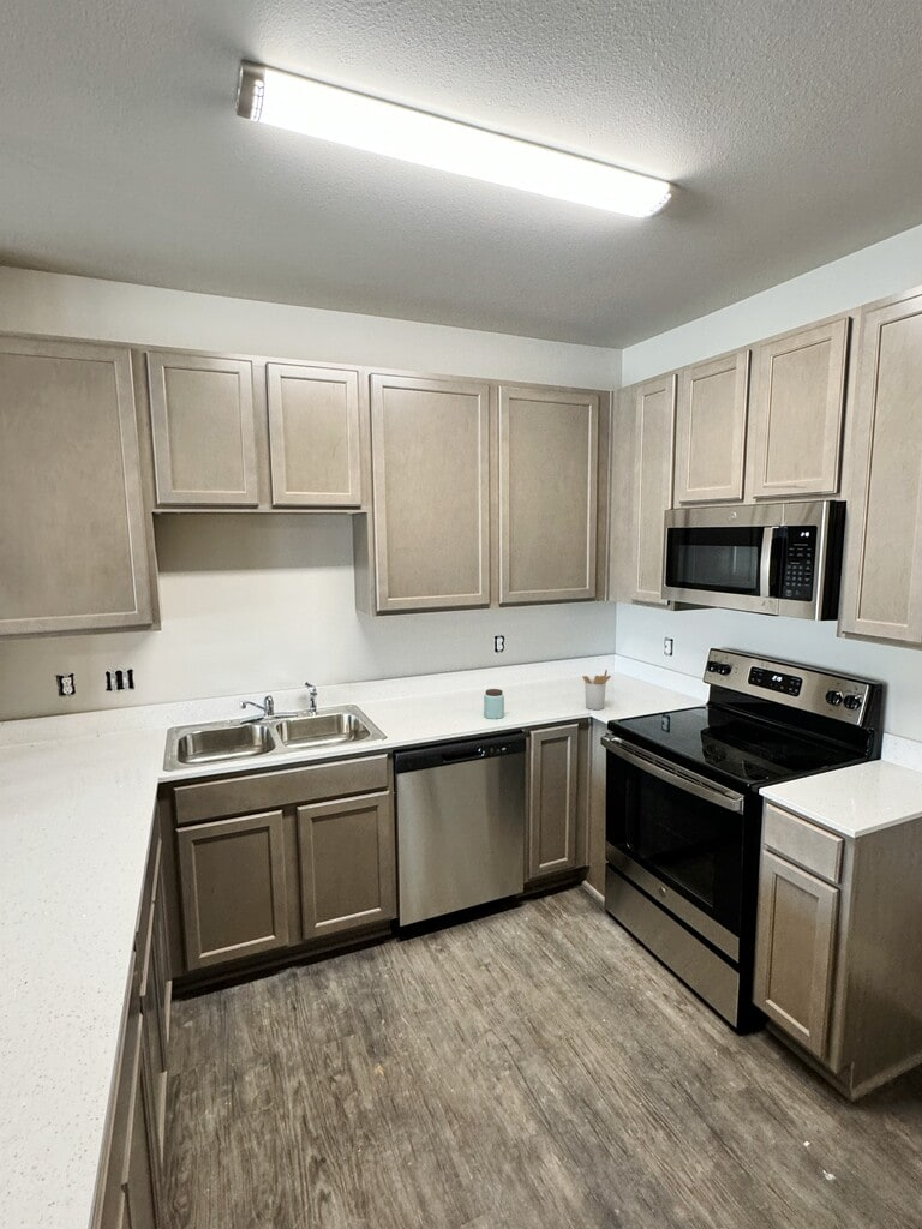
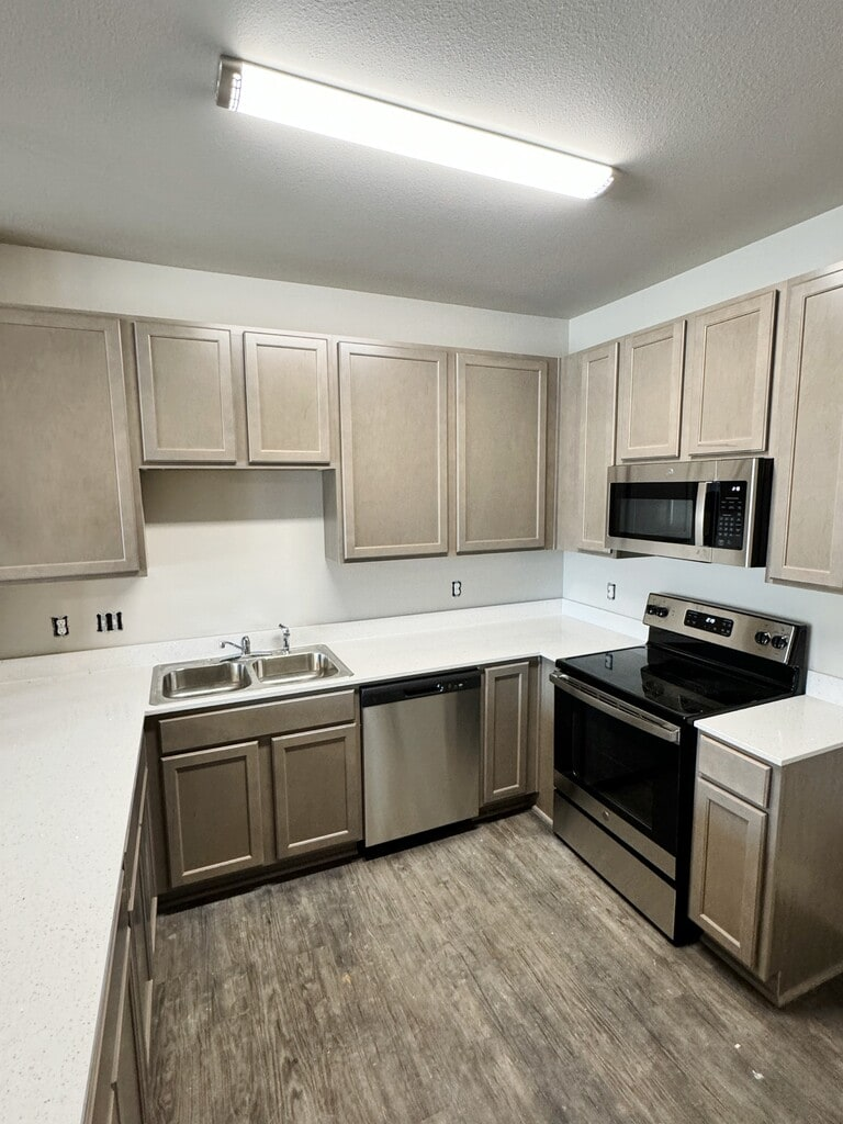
- peanut butter [483,688,505,720]
- utensil holder [581,669,612,711]
